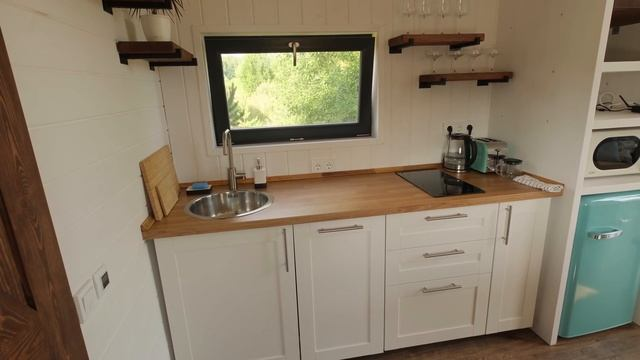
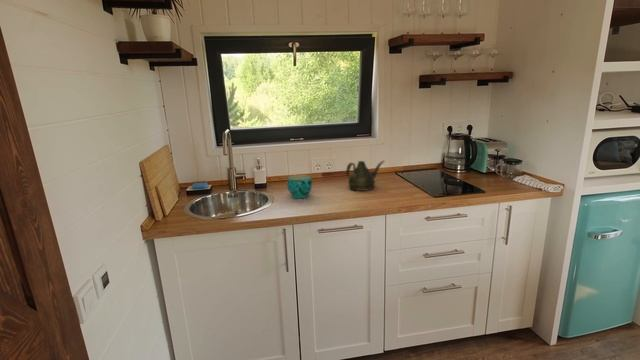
+ cup [286,174,313,199]
+ teapot [345,160,385,192]
